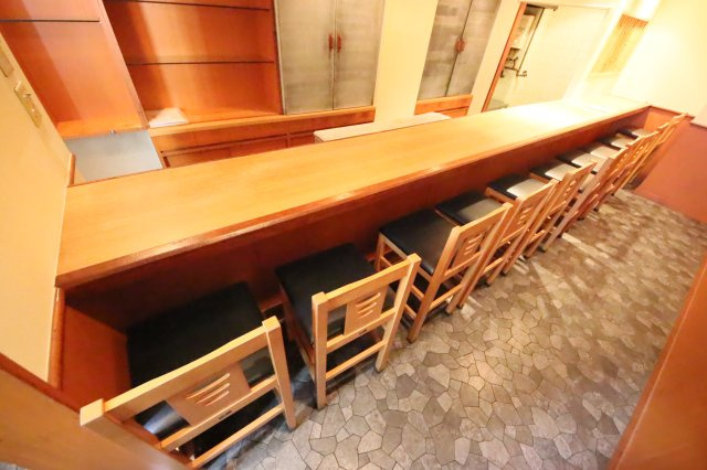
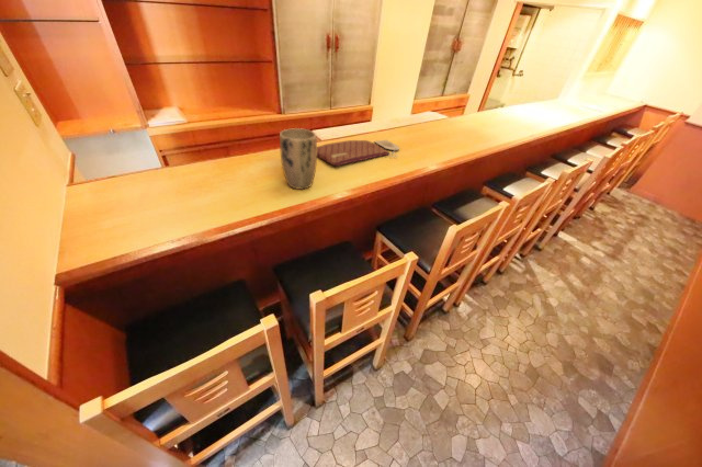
+ plant pot [279,127,318,191]
+ placemat [317,139,400,167]
